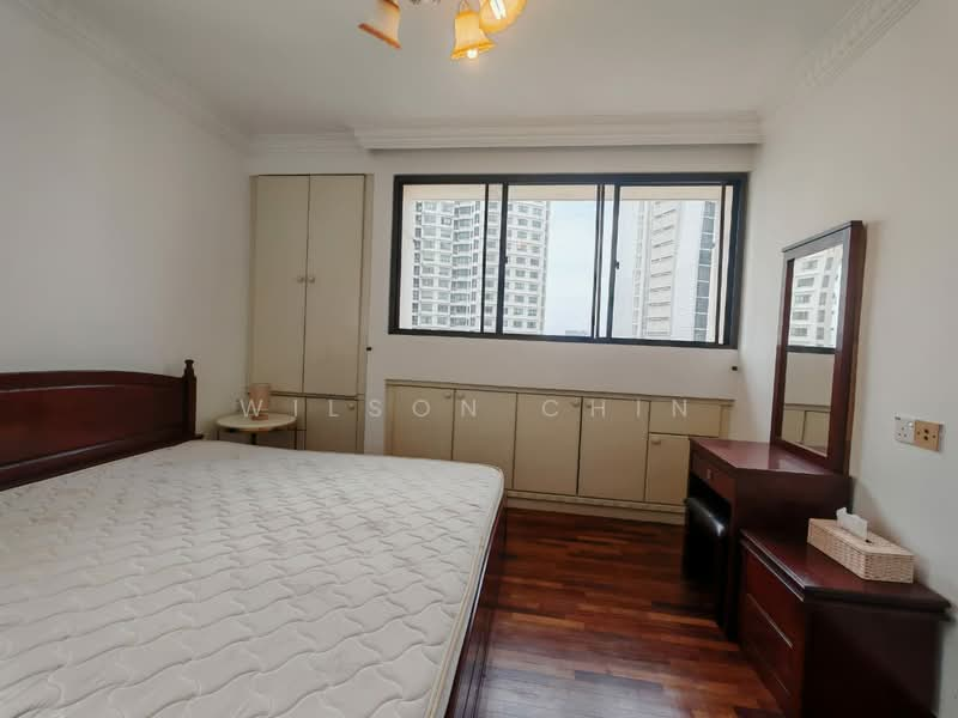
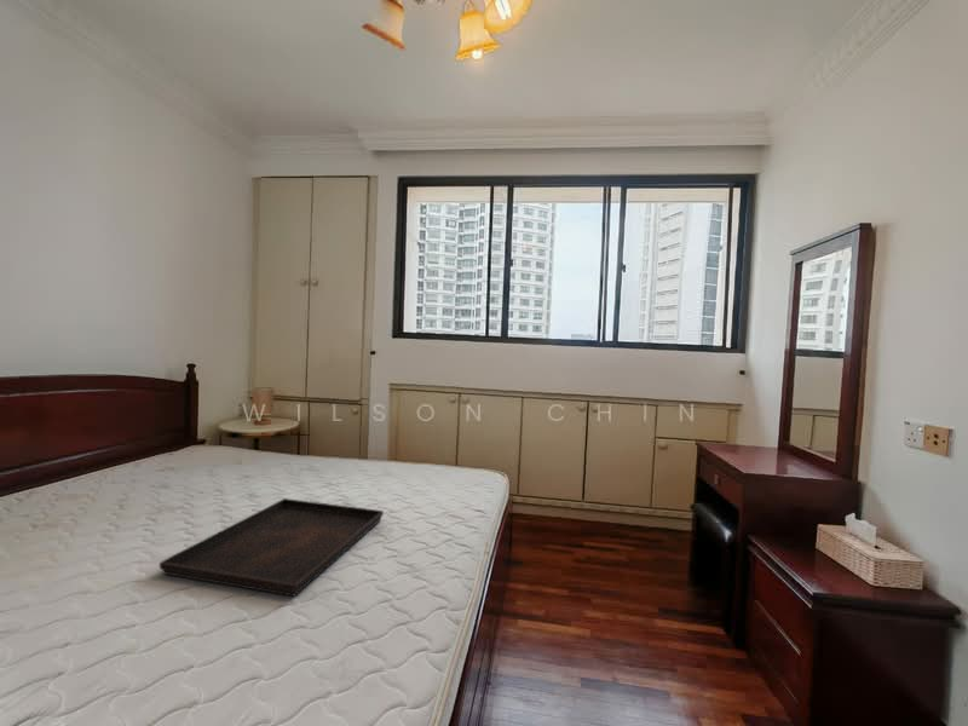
+ serving tray [159,497,385,598]
